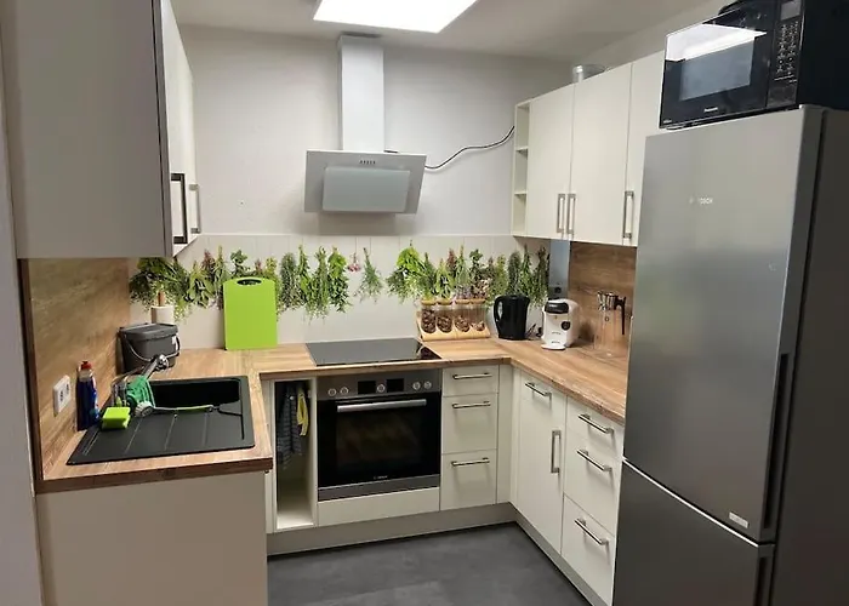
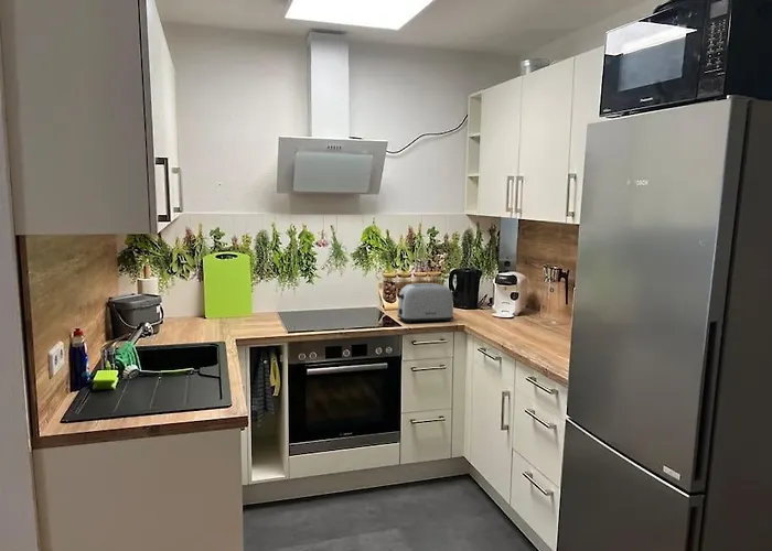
+ toaster [396,282,454,324]
